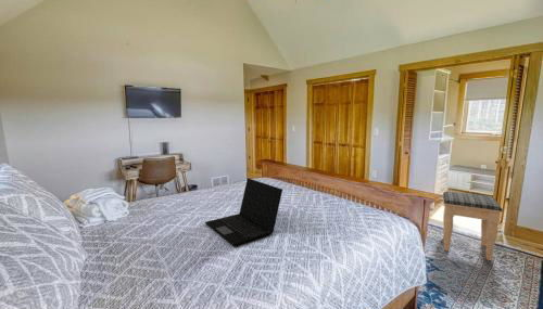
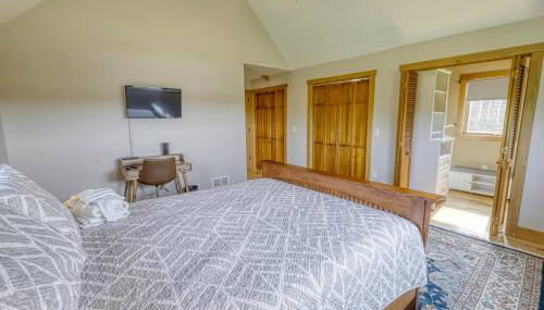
- laptop [204,178,283,247]
- footstool [442,191,504,261]
